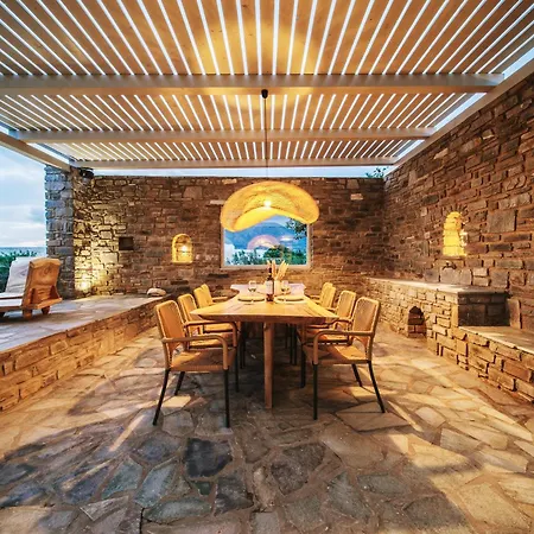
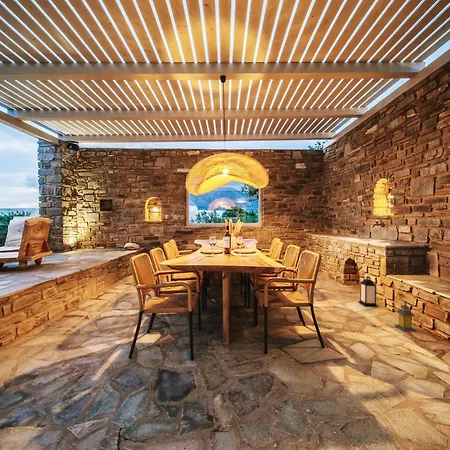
+ lantern [357,275,379,308]
+ lantern [394,300,417,332]
